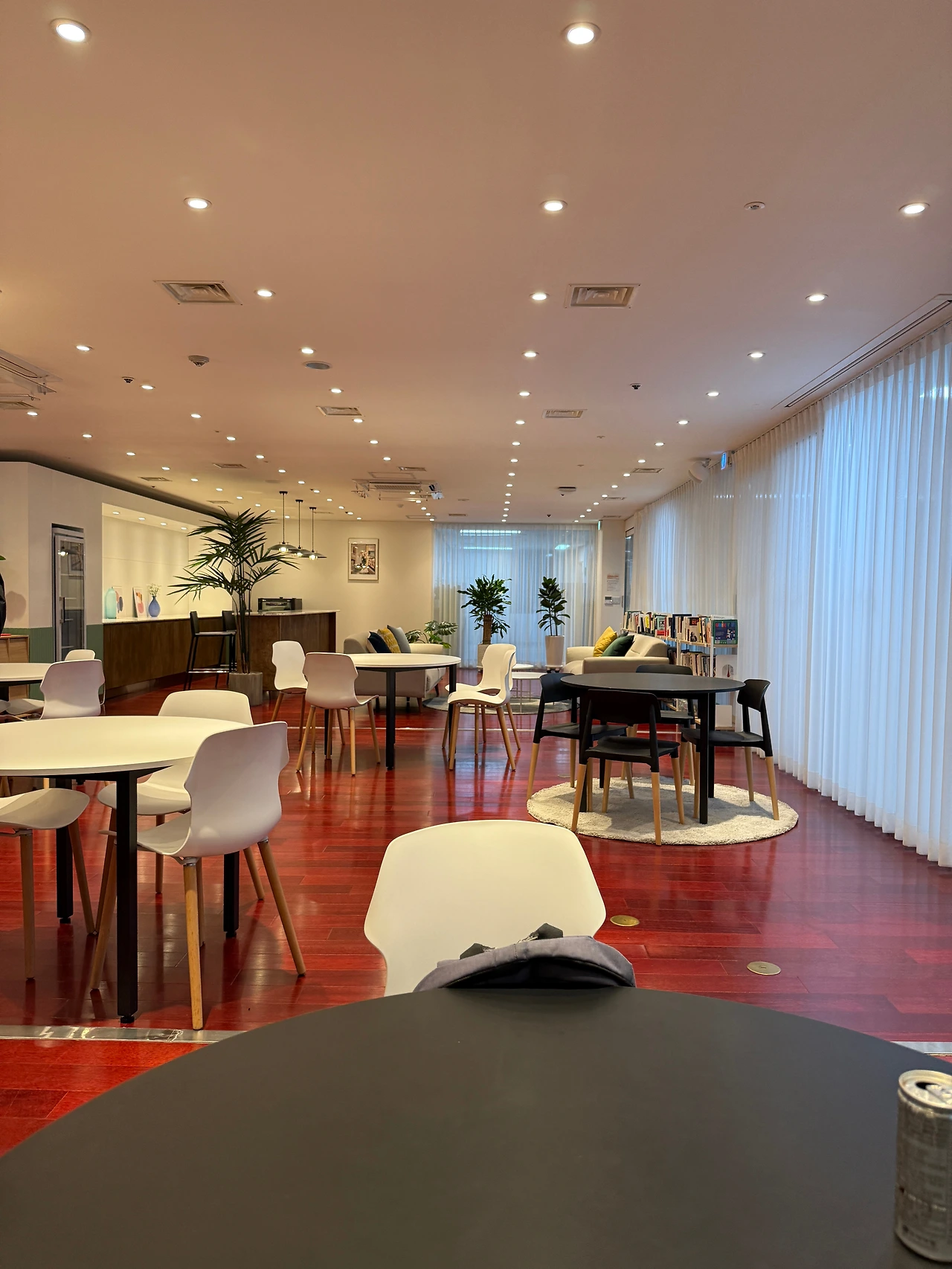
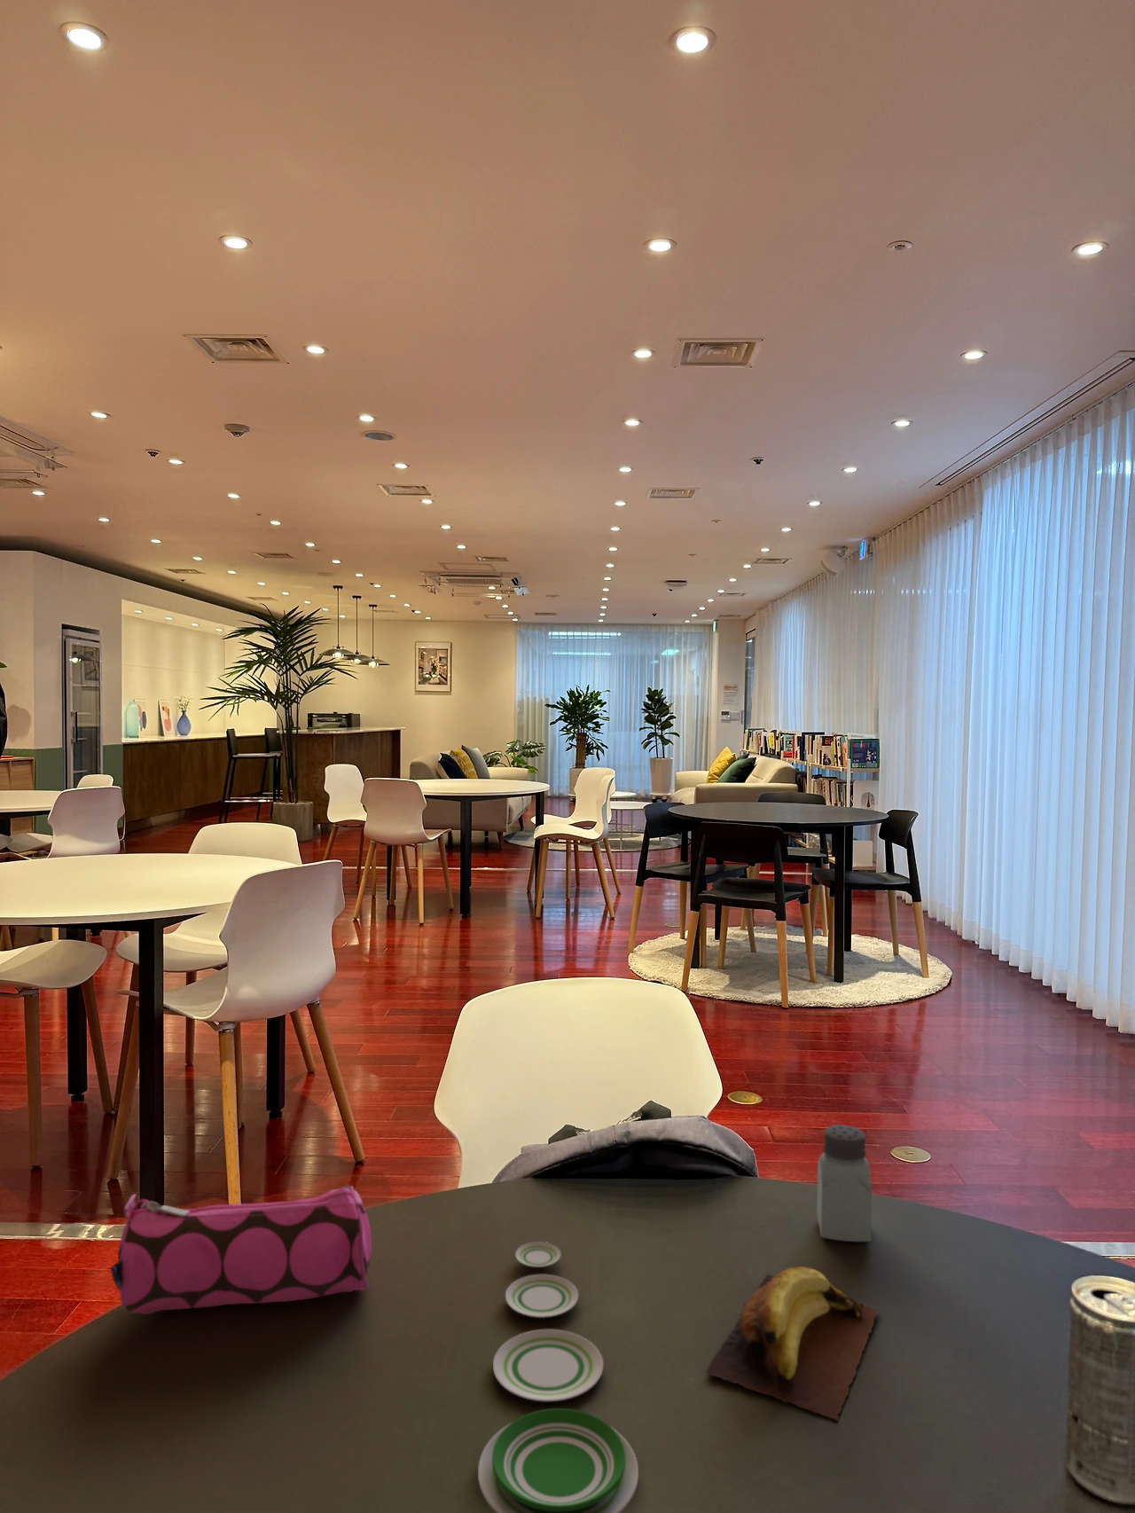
+ plate [477,1241,639,1513]
+ saltshaker [815,1123,873,1242]
+ banana [705,1265,880,1421]
+ pencil case [108,1185,372,1315]
